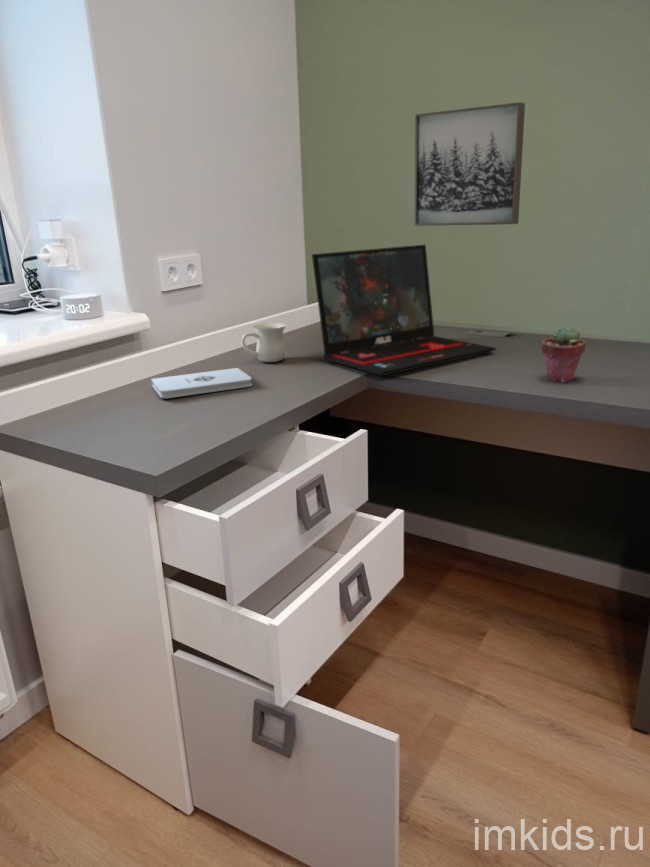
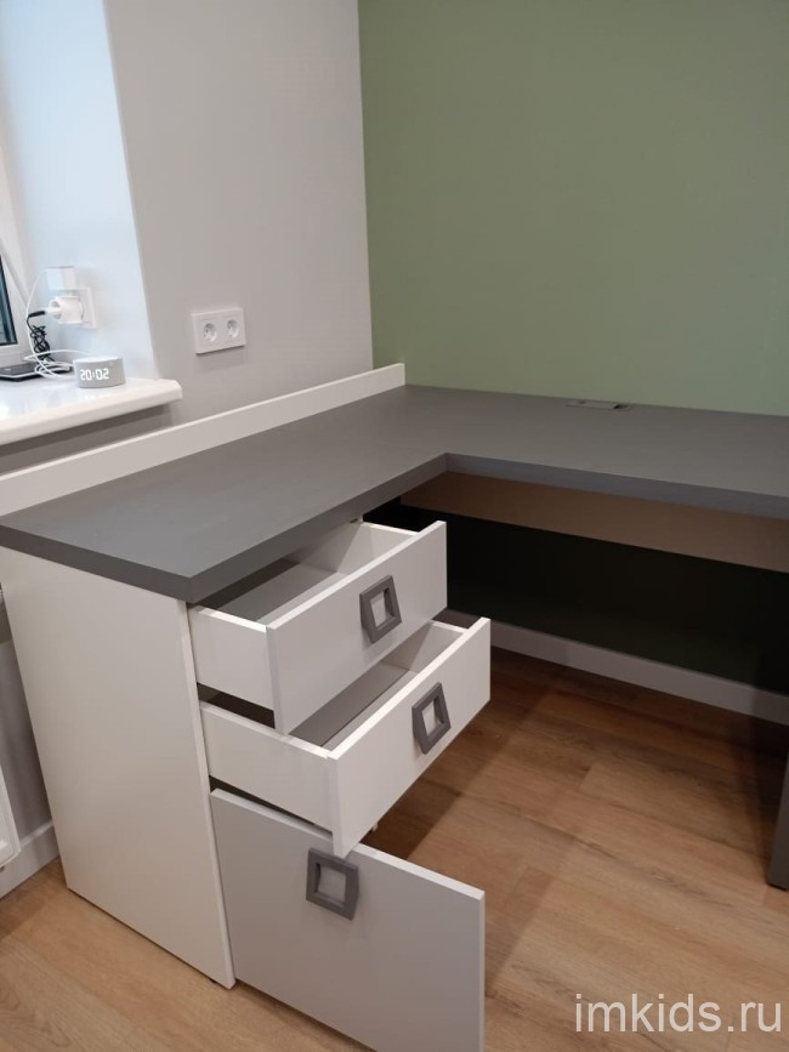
- potted succulent [541,325,586,383]
- wall art [414,101,526,227]
- notepad [150,367,253,399]
- mug [240,322,287,363]
- laptop [311,244,497,377]
